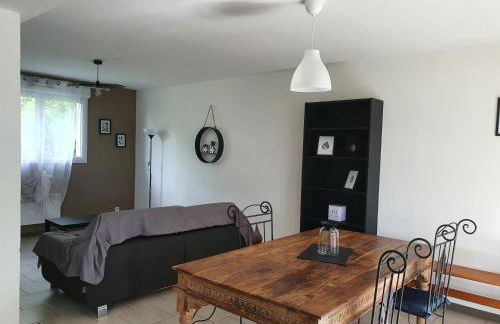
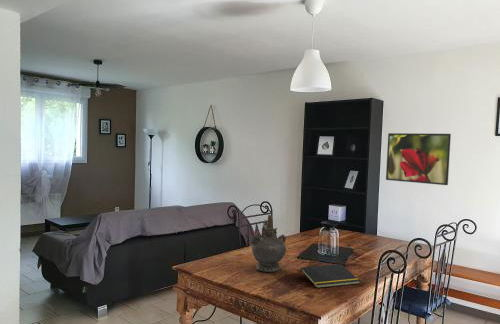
+ ceremonial vessel [251,214,287,273]
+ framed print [385,132,452,186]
+ notepad [298,263,361,289]
